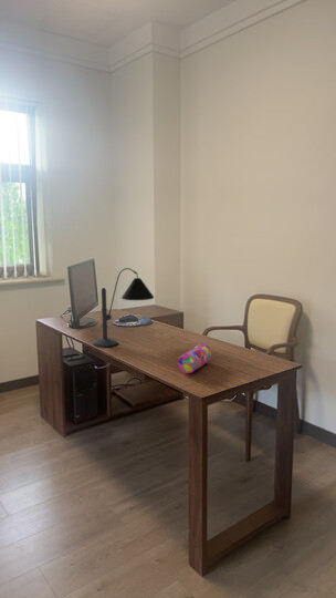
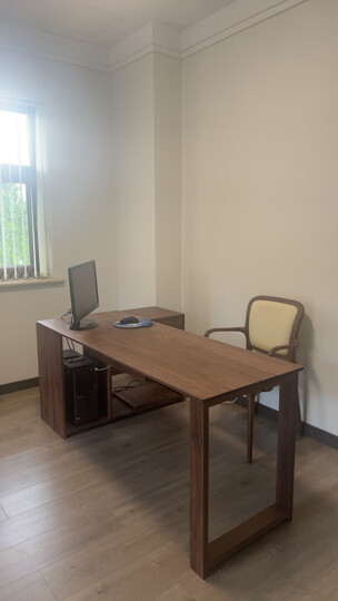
- pencil case [177,341,212,374]
- desk lamp [92,267,155,348]
